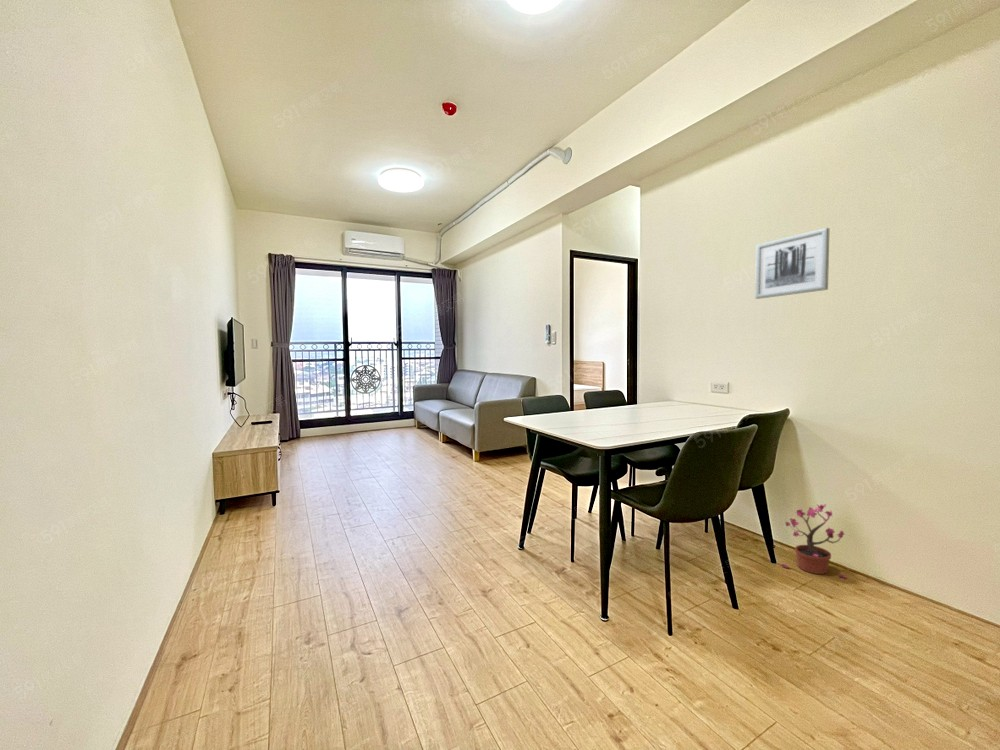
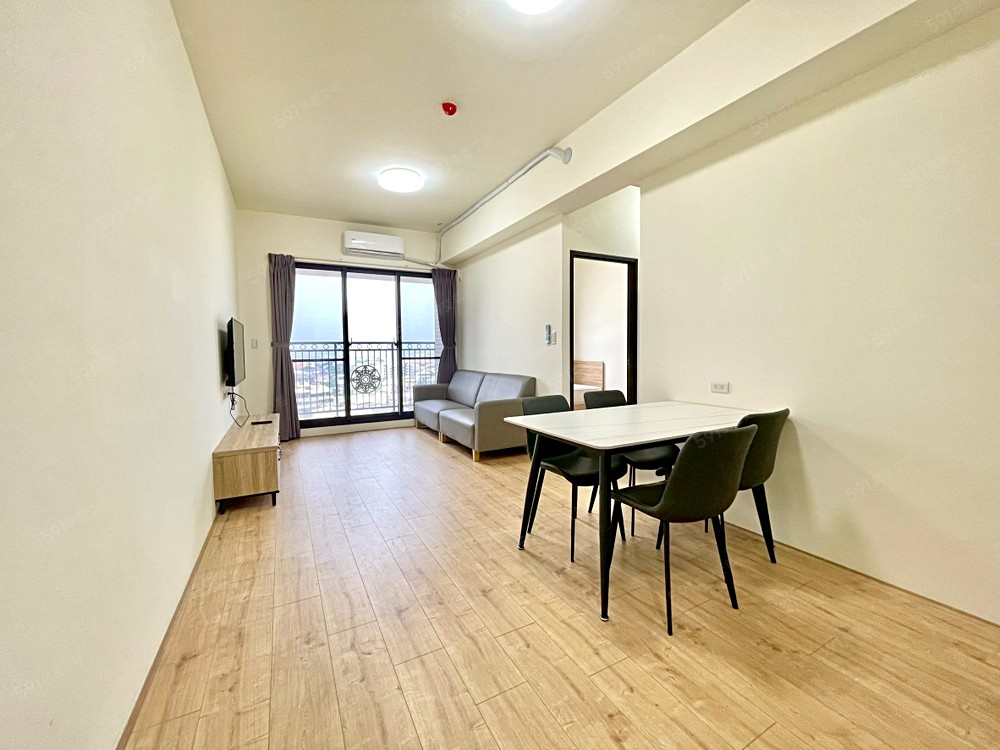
- potted plant [780,503,847,579]
- wall art [754,227,830,300]
